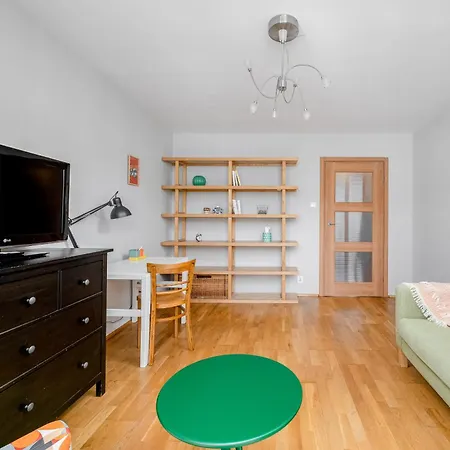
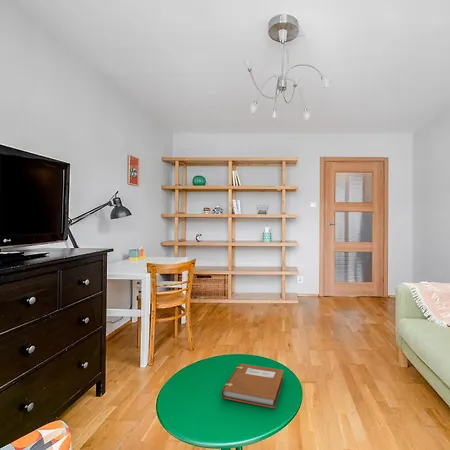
+ notebook [220,363,285,409]
